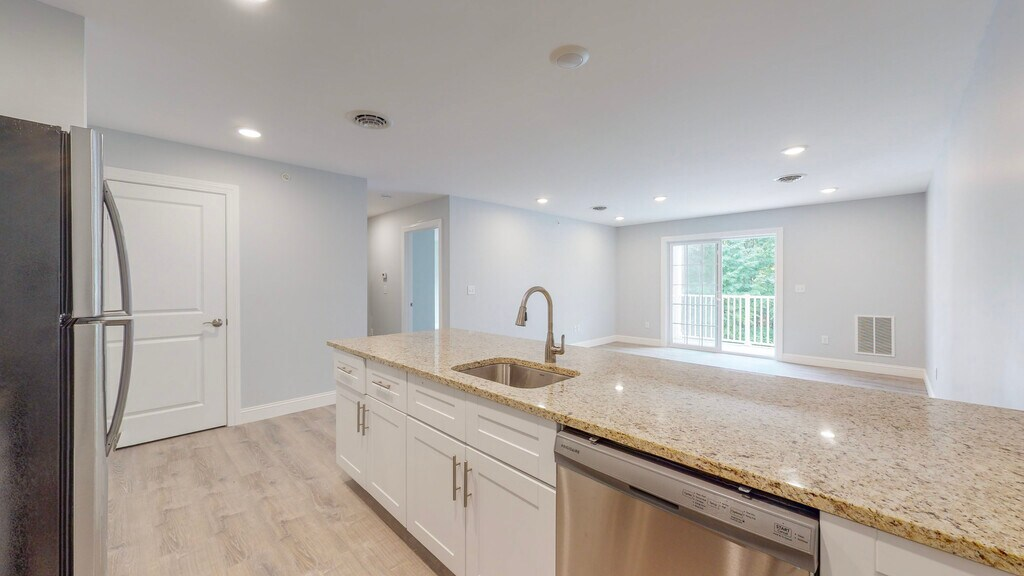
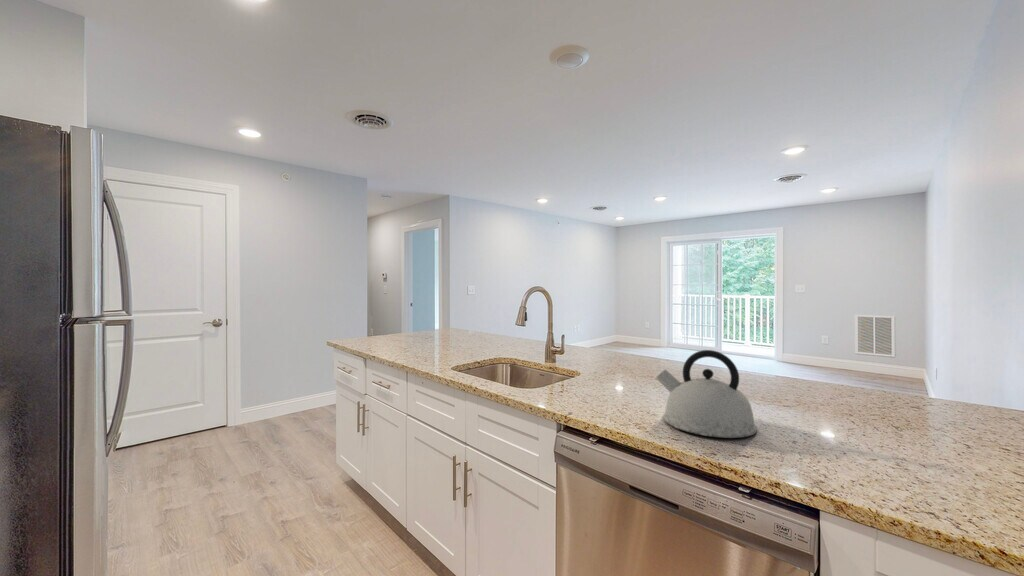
+ kettle [655,349,758,439]
